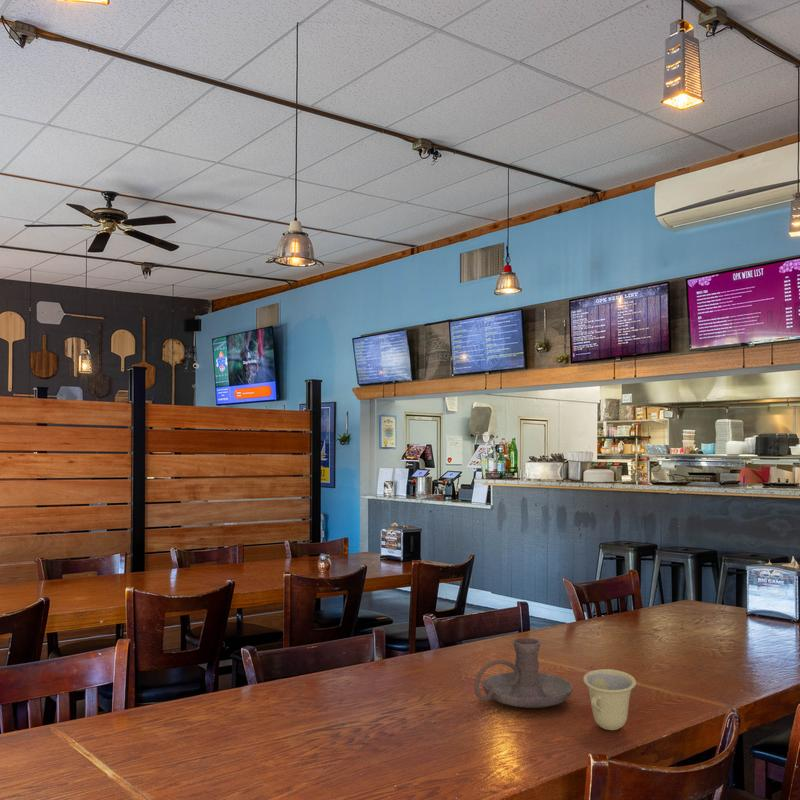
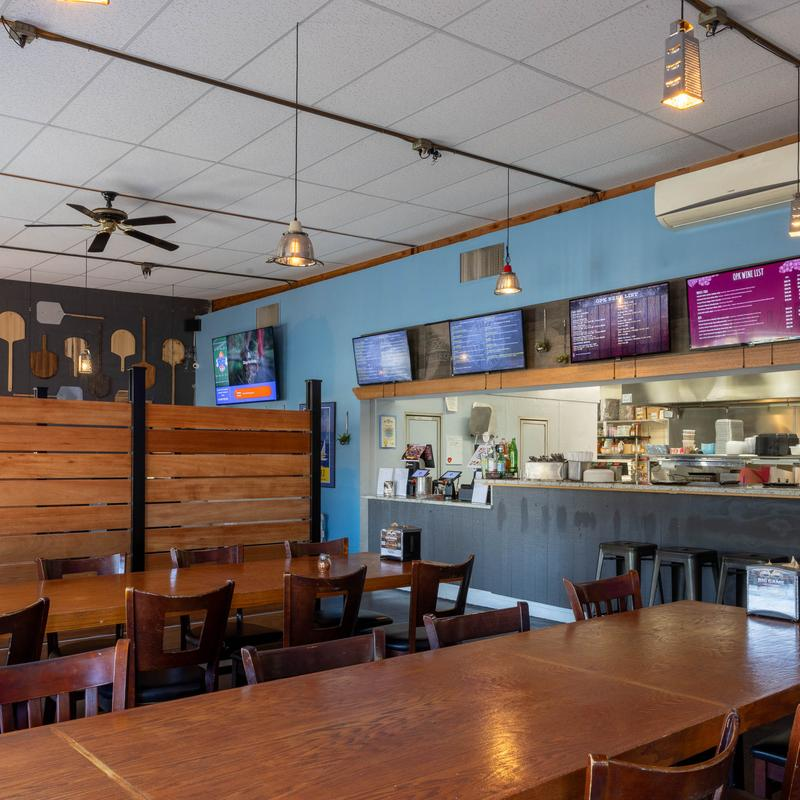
- cup [582,668,637,731]
- candle holder [473,637,574,709]
